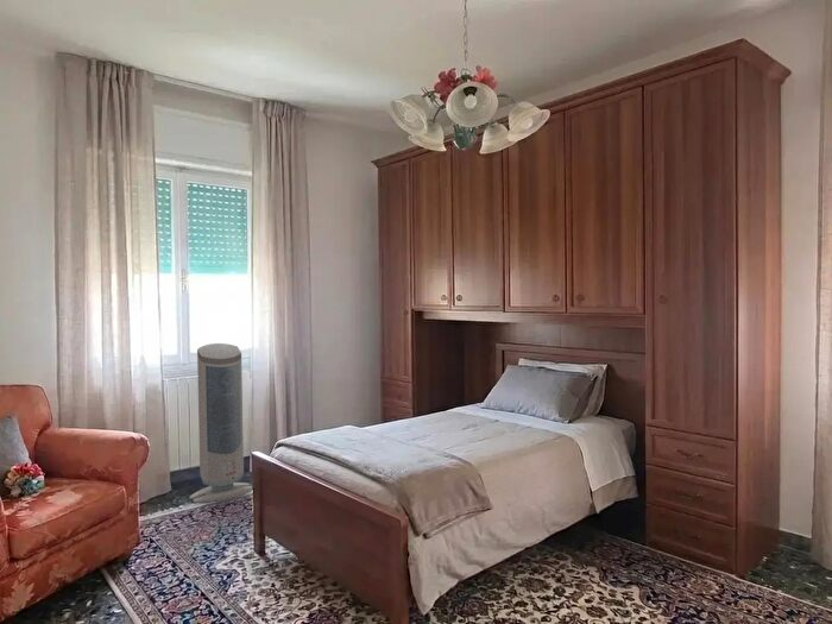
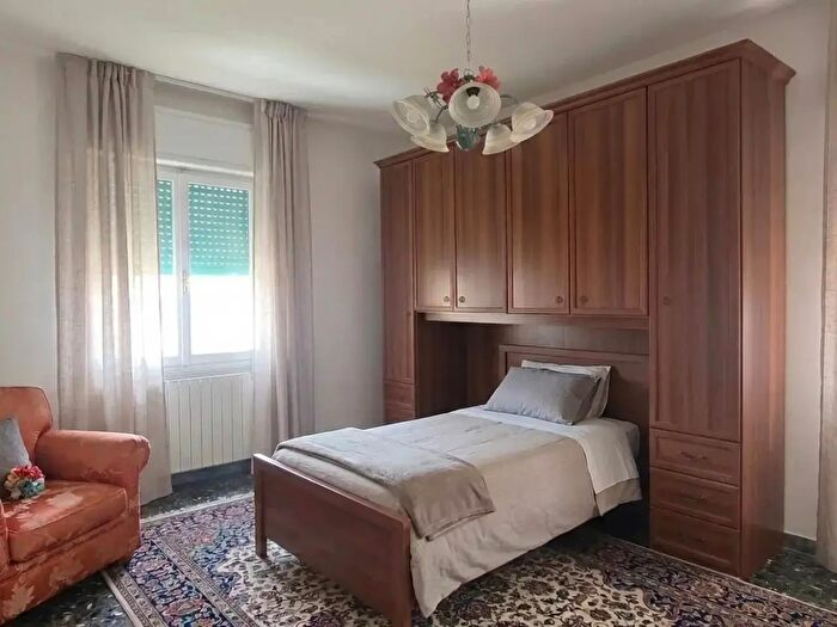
- air purifier [188,342,253,504]
